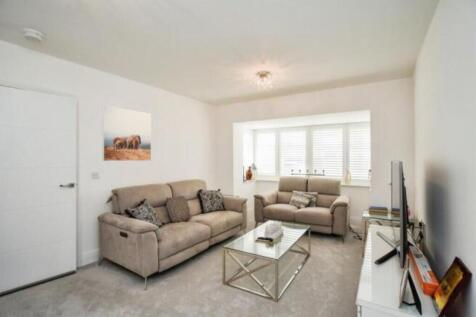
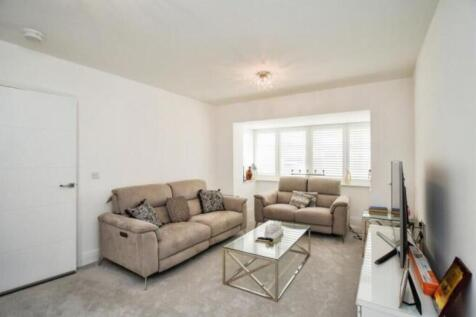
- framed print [101,104,152,162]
